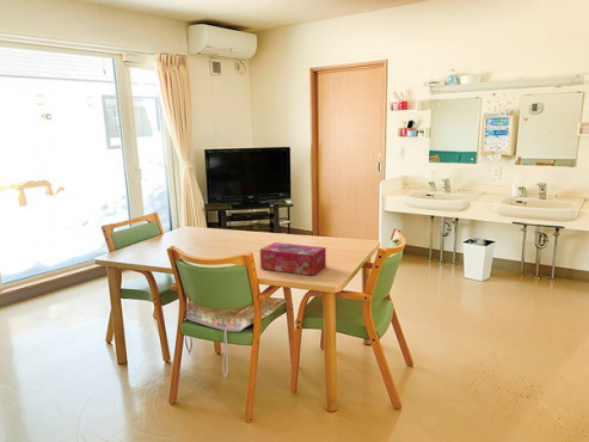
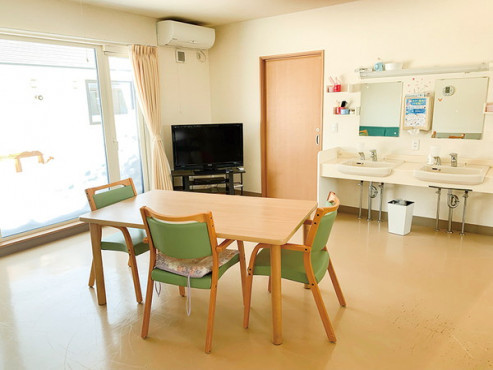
- tissue box [259,241,327,277]
